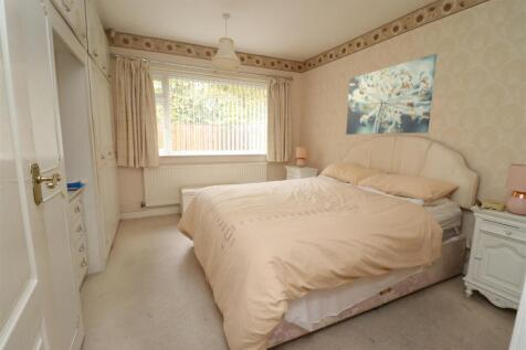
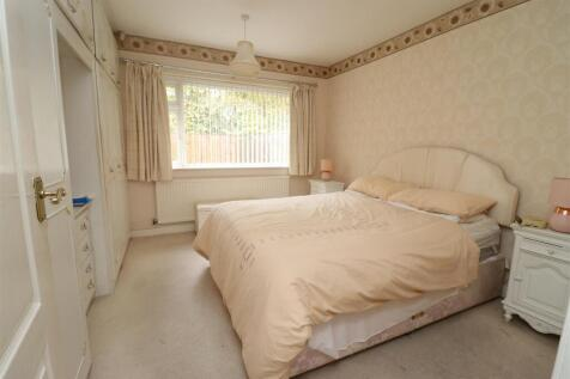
- wall art [345,53,438,136]
